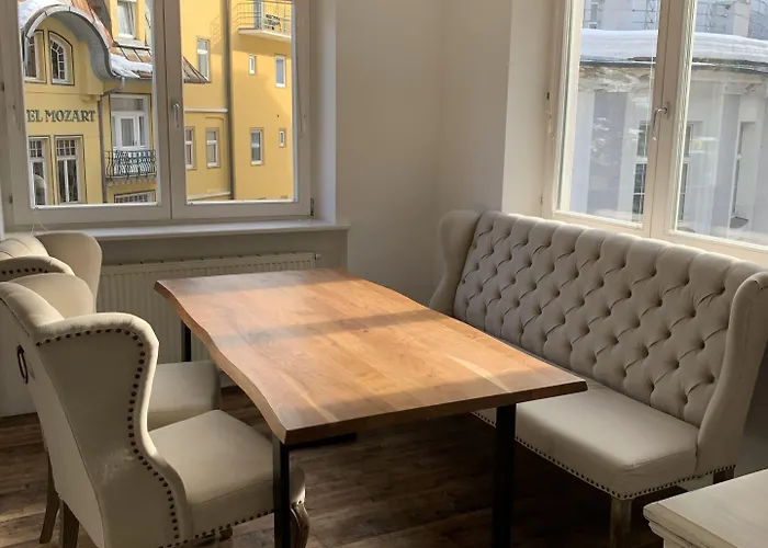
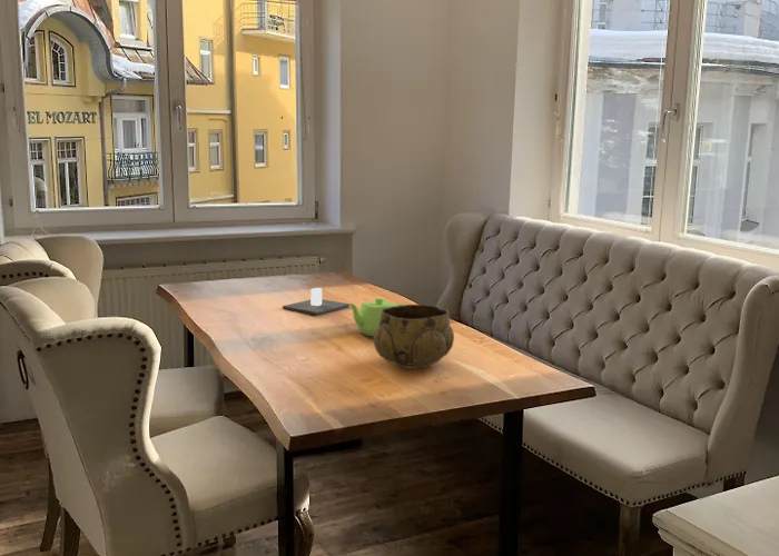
+ teapot [347,297,405,338]
+ candle [282,287,351,316]
+ decorative bowl [373,304,455,369]
